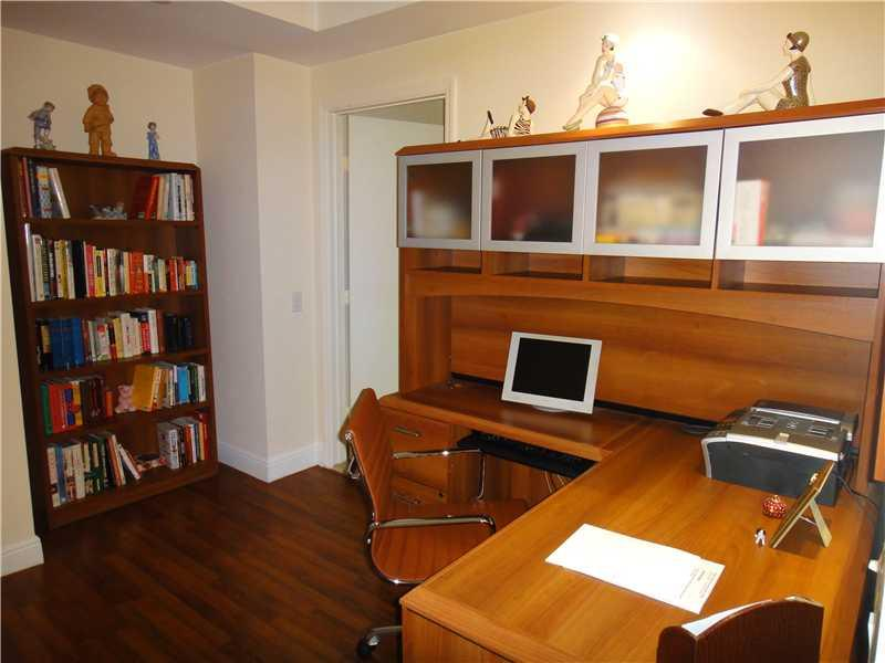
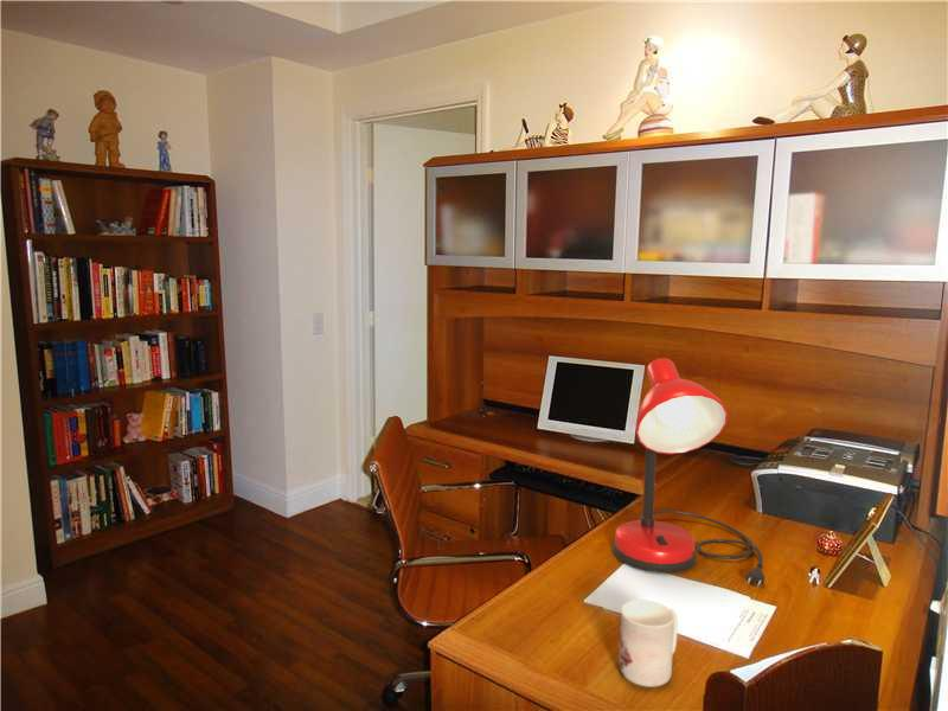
+ mug [617,598,679,688]
+ desk lamp [611,357,767,589]
